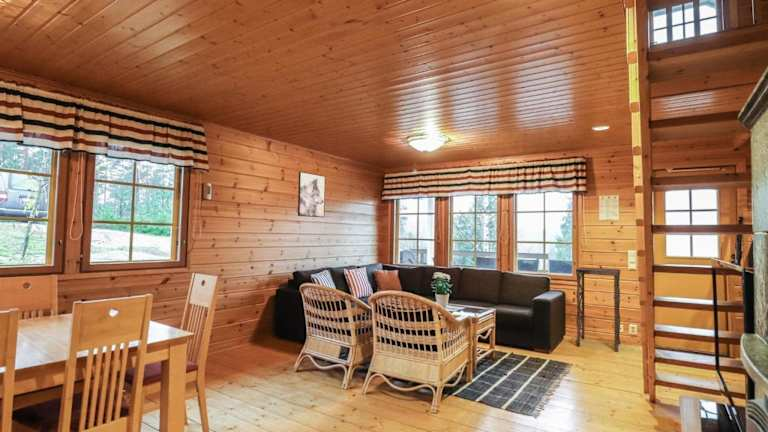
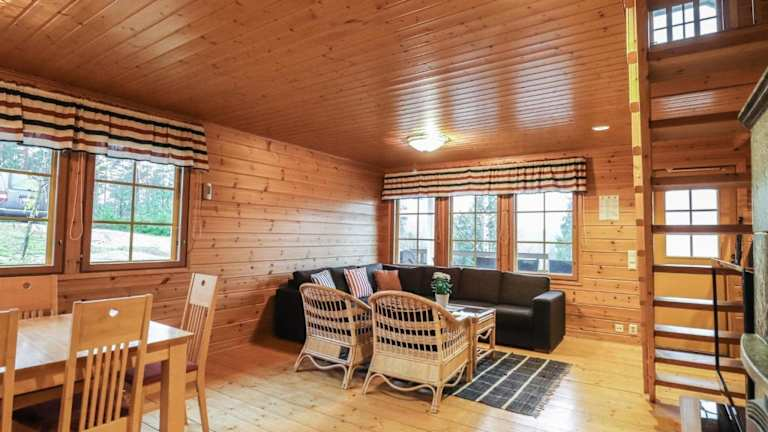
- wall art [297,171,326,218]
- pedestal table [575,266,621,353]
